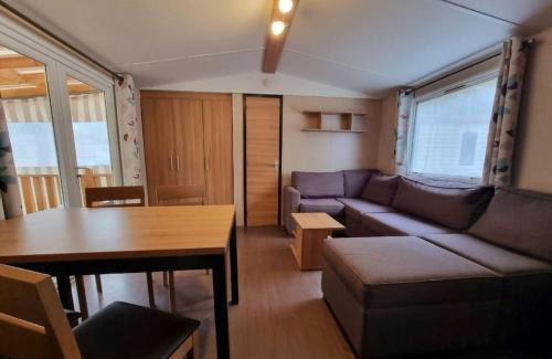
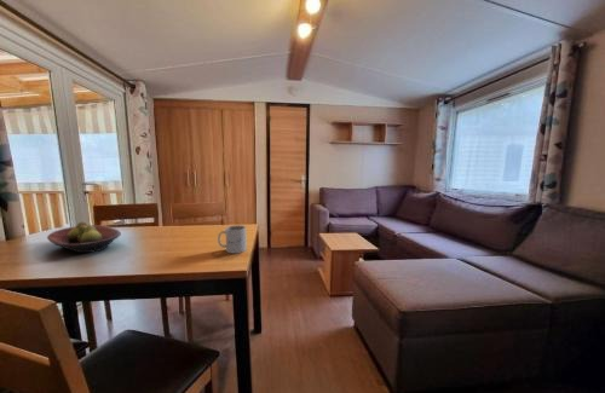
+ mug [217,224,248,255]
+ fruit bowl [46,220,122,254]
